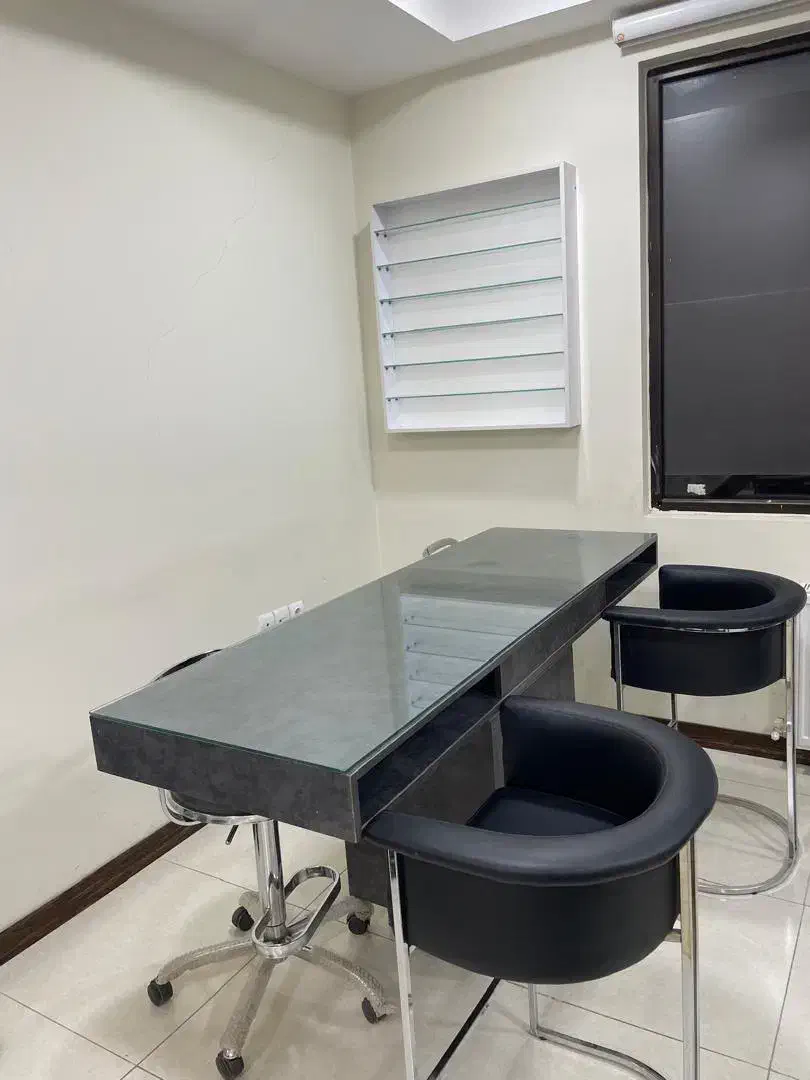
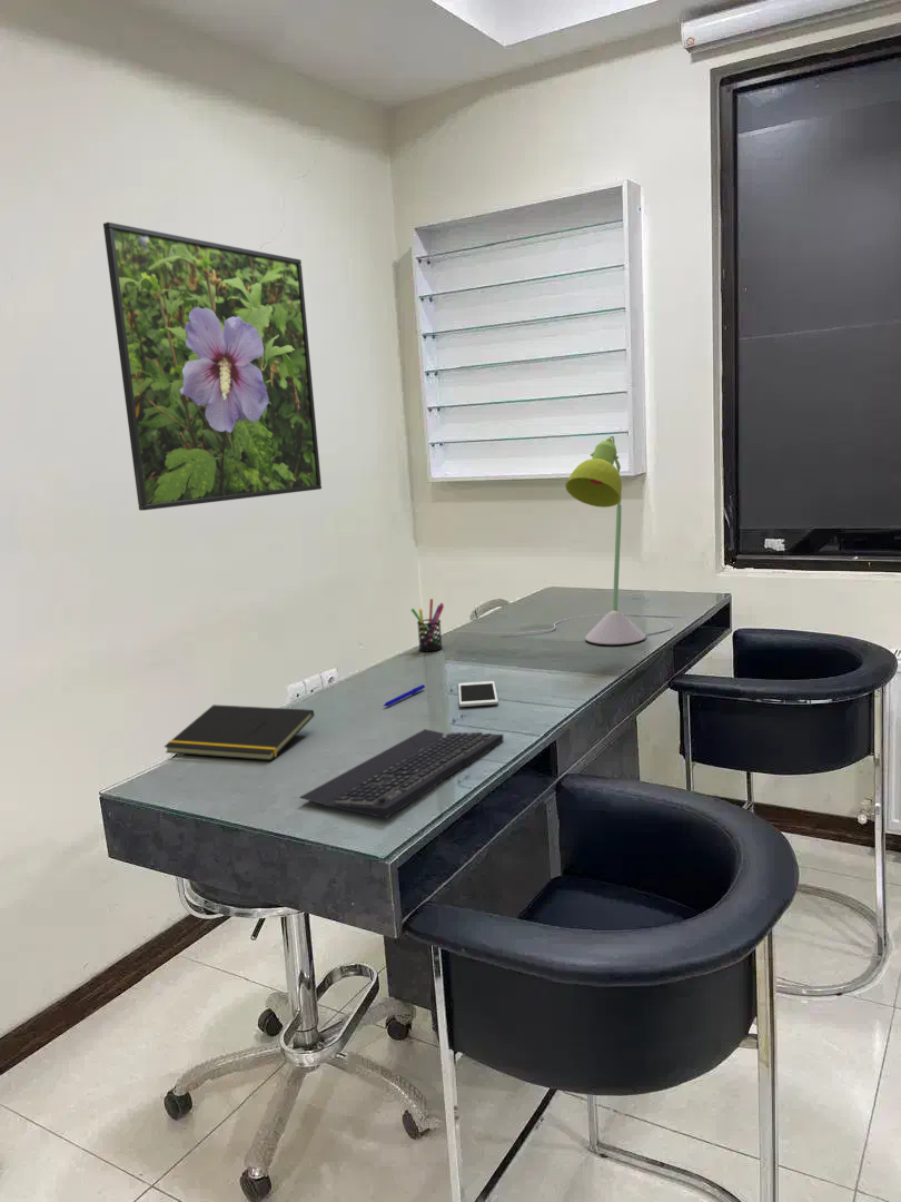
+ notepad [164,703,315,761]
+ keyboard [298,728,504,819]
+ pen holder [410,598,445,652]
+ cell phone [457,680,499,708]
+ desk lamp [501,434,684,646]
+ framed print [102,221,323,512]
+ pen [383,683,426,707]
